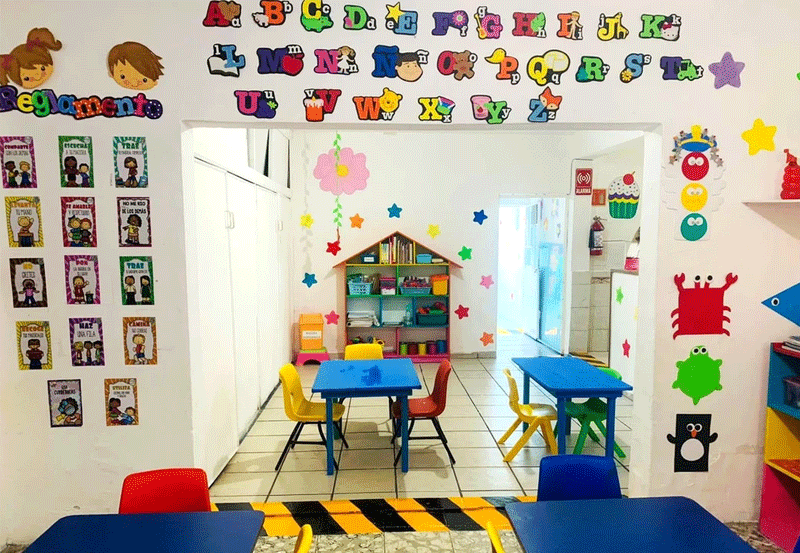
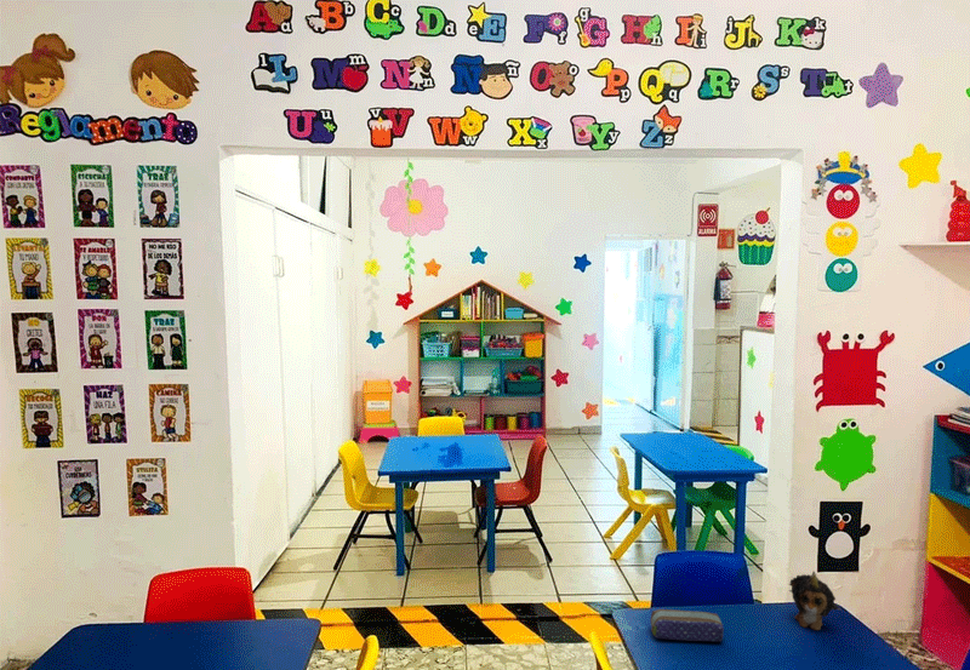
+ plush toy [788,569,843,631]
+ pencil case [650,608,725,642]
